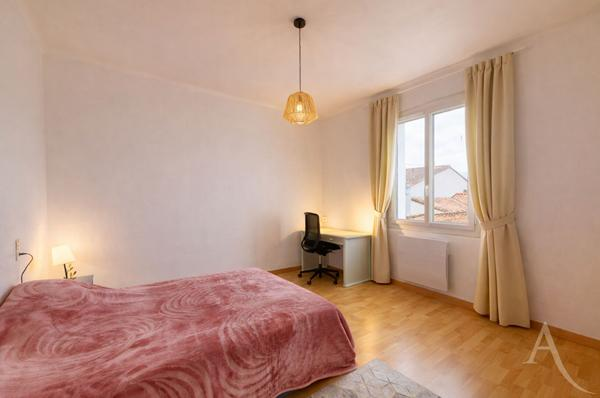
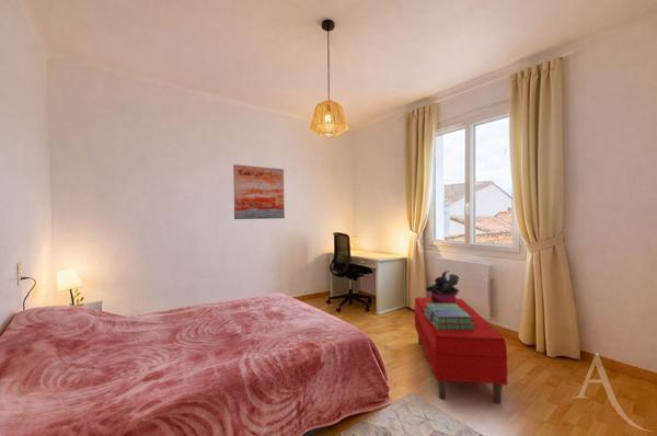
+ stack of books [424,303,474,330]
+ wall art [232,163,286,220]
+ potted plant [425,269,460,303]
+ bench [414,296,508,405]
